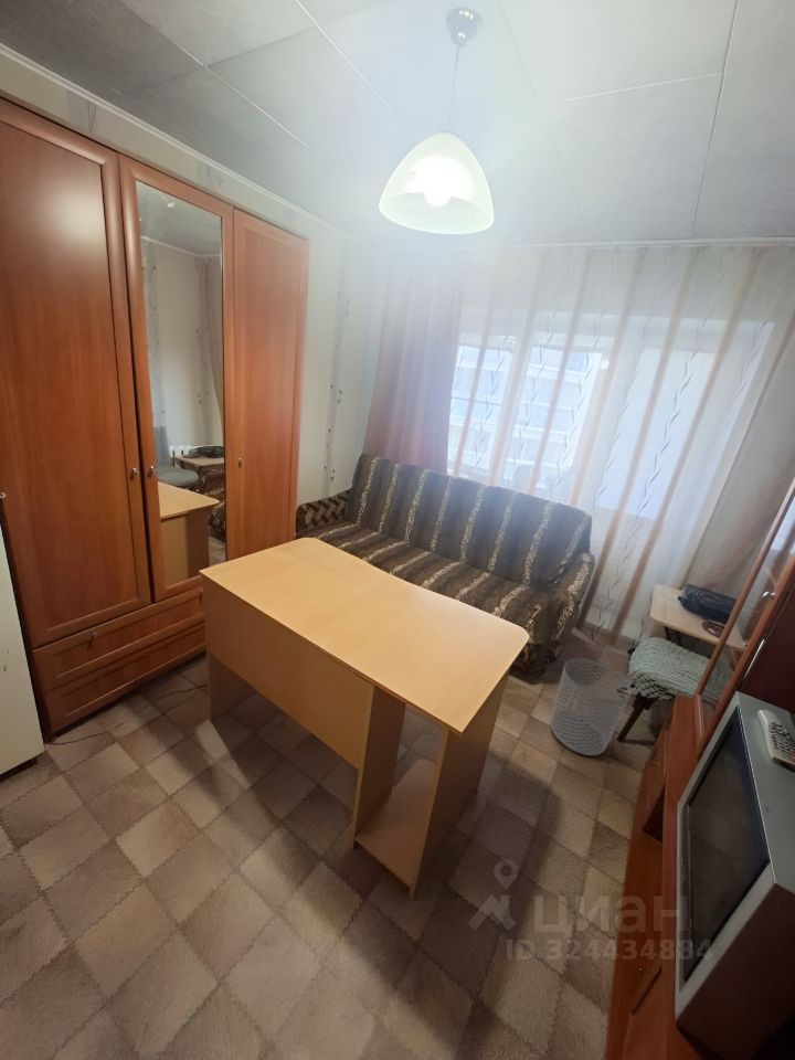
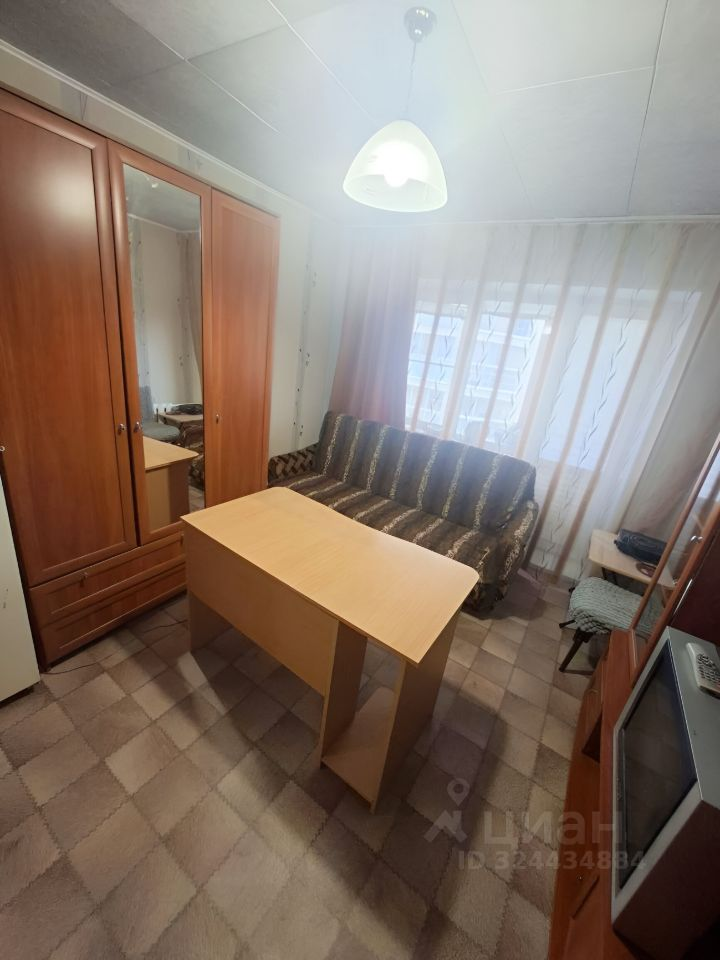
- waste bin [549,657,633,756]
